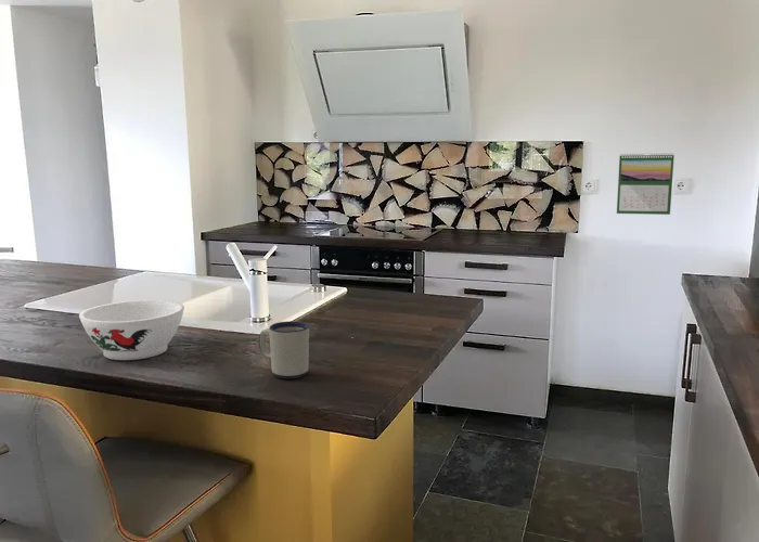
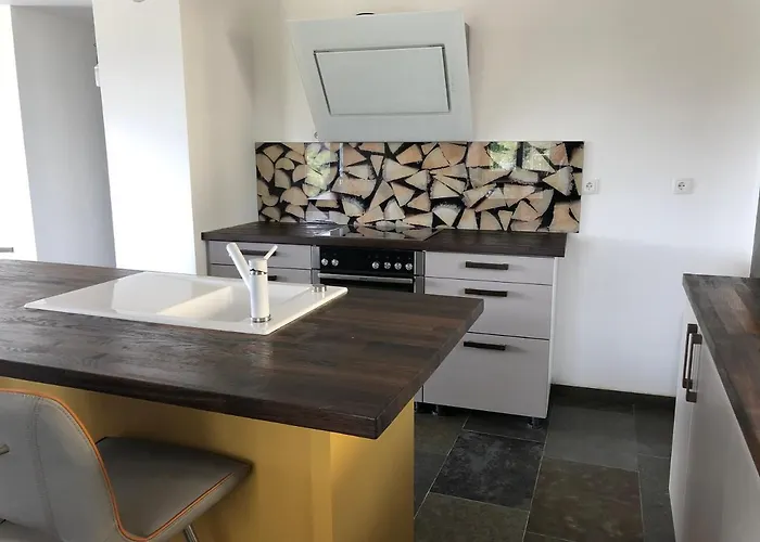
- bowl [78,299,185,361]
- mug [258,320,310,379]
- calendar [616,152,676,216]
